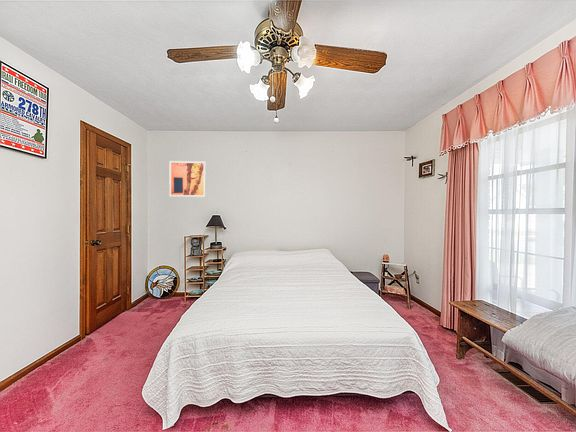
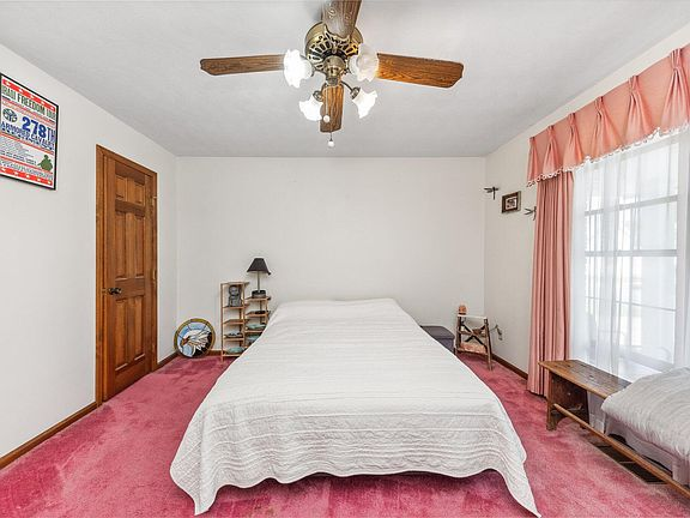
- wall art [168,160,207,198]
